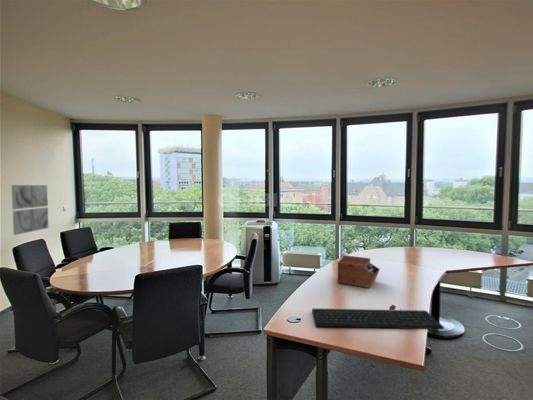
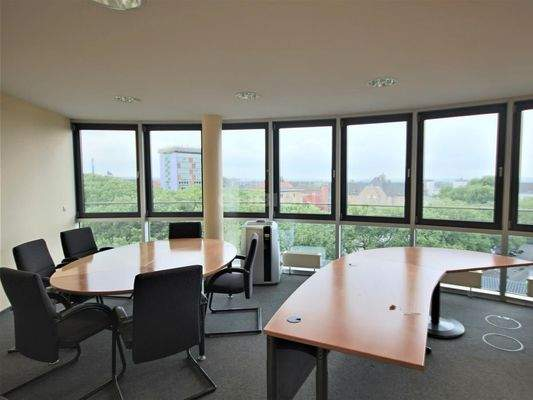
- keyboard [311,308,445,330]
- wall art [11,184,50,236]
- sewing box [337,254,381,289]
